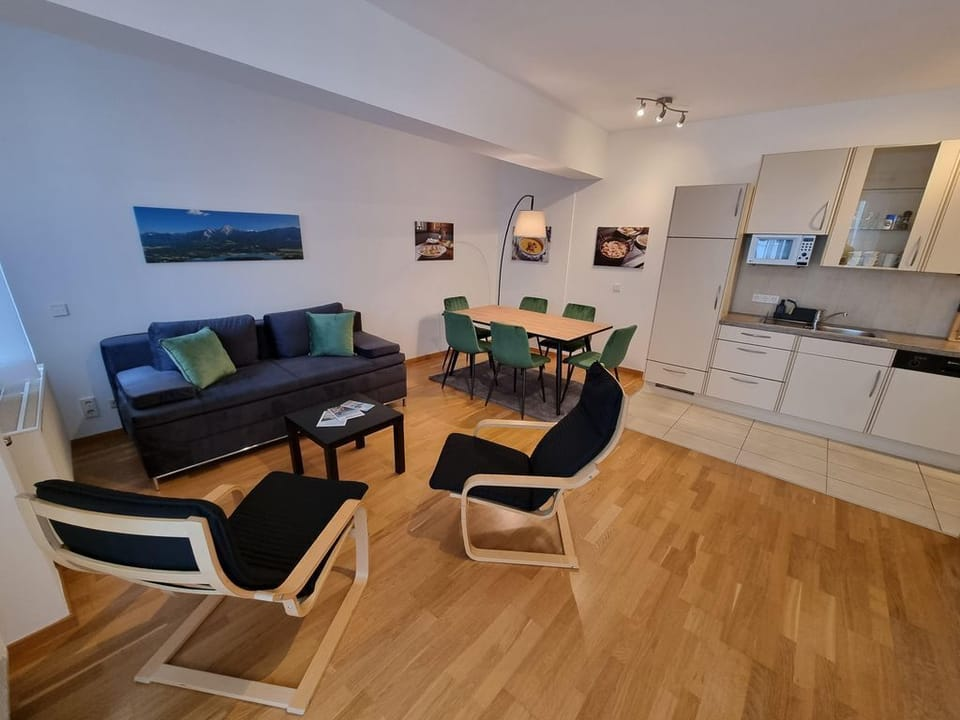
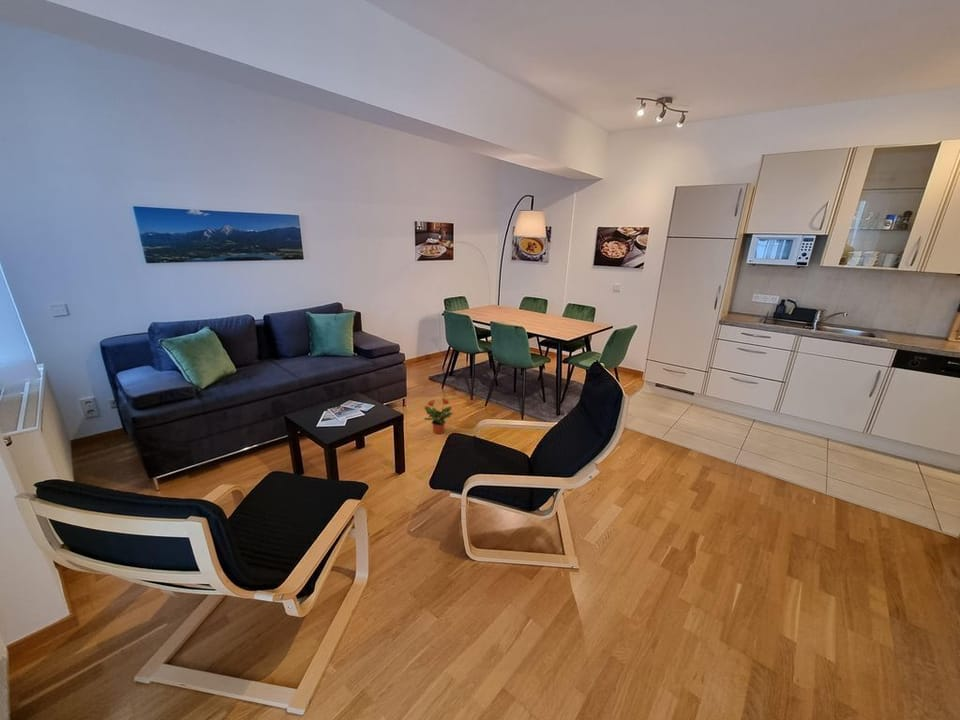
+ potted plant [423,397,455,435]
